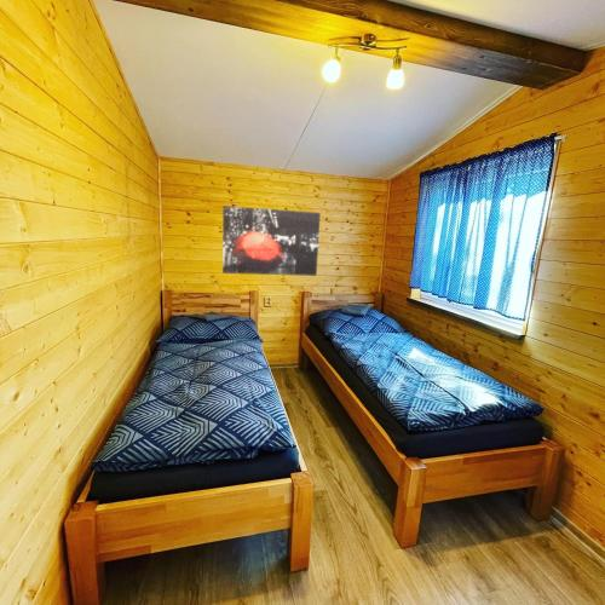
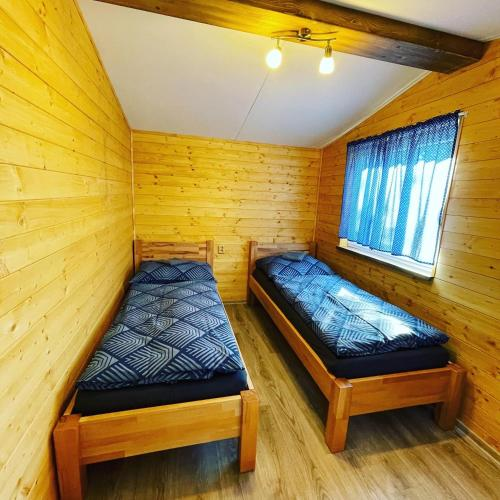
- wall art [221,204,322,277]
